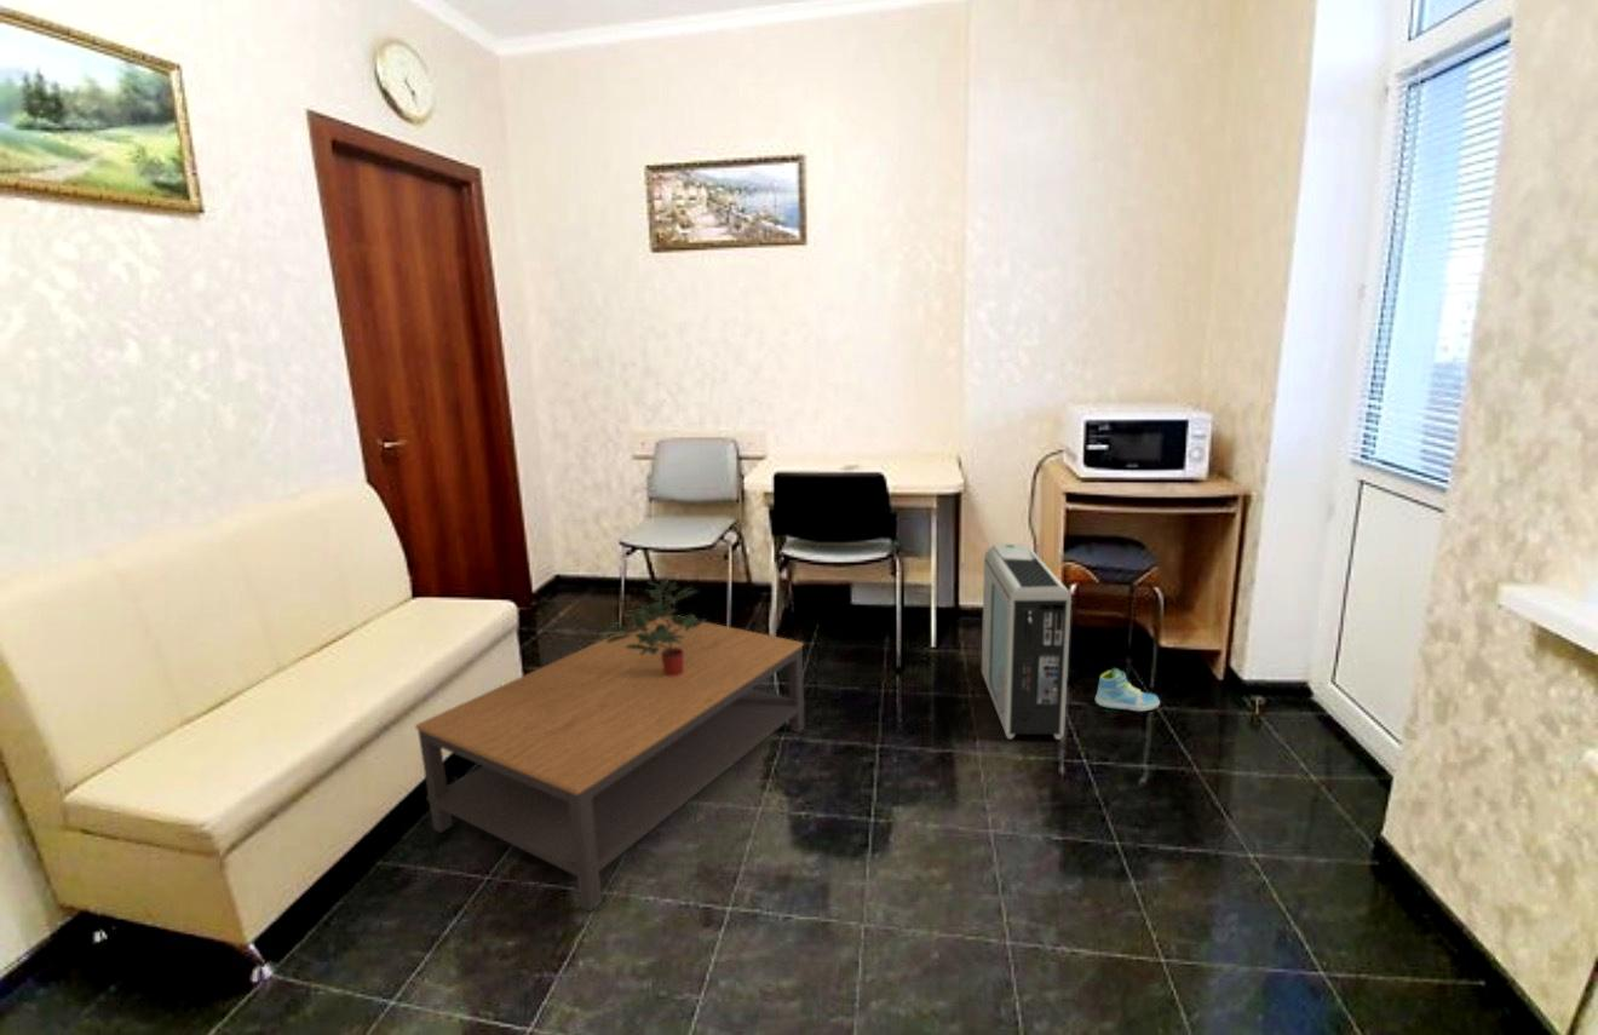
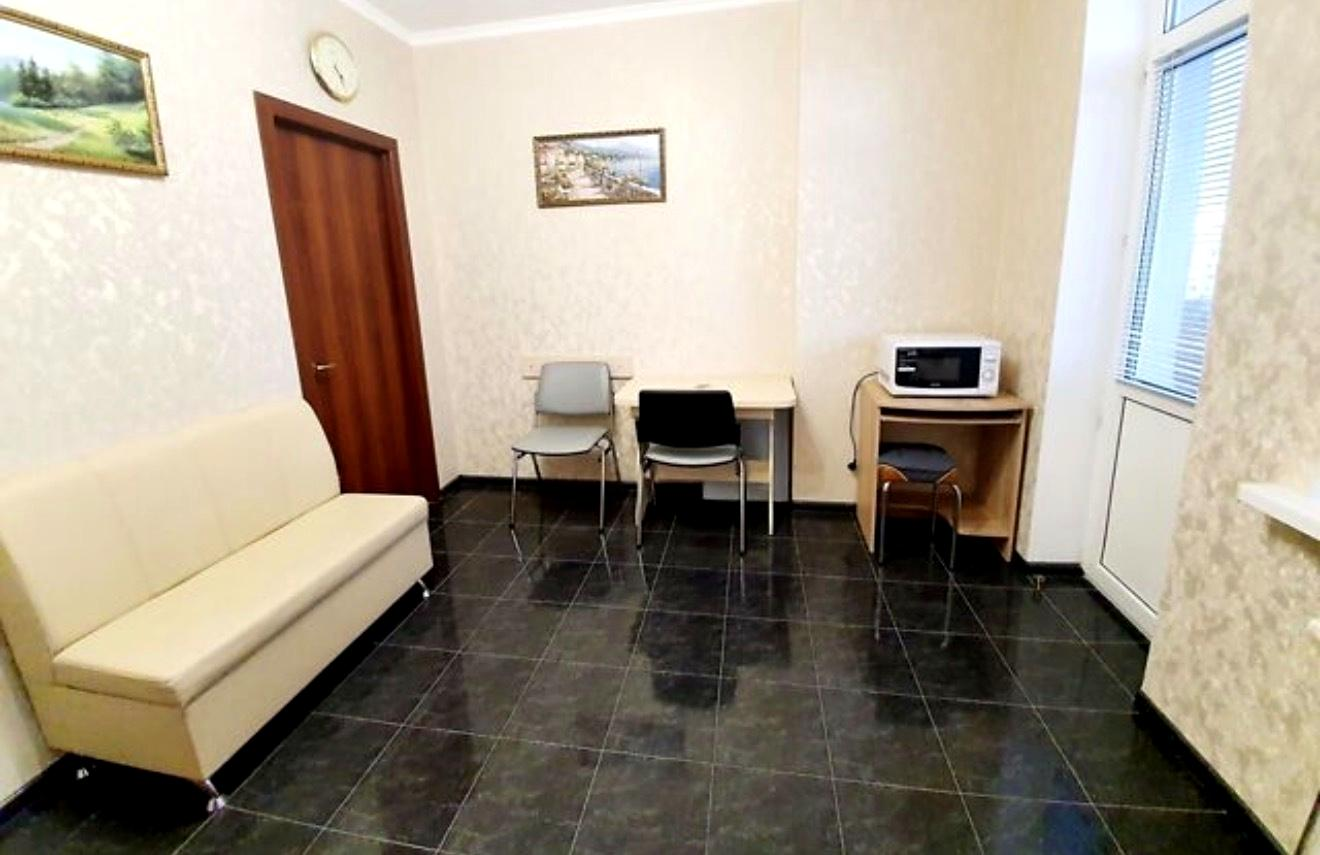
- potted plant [602,577,708,677]
- air purifier [981,542,1073,741]
- sneaker [1094,667,1161,713]
- coffee table [414,616,806,912]
